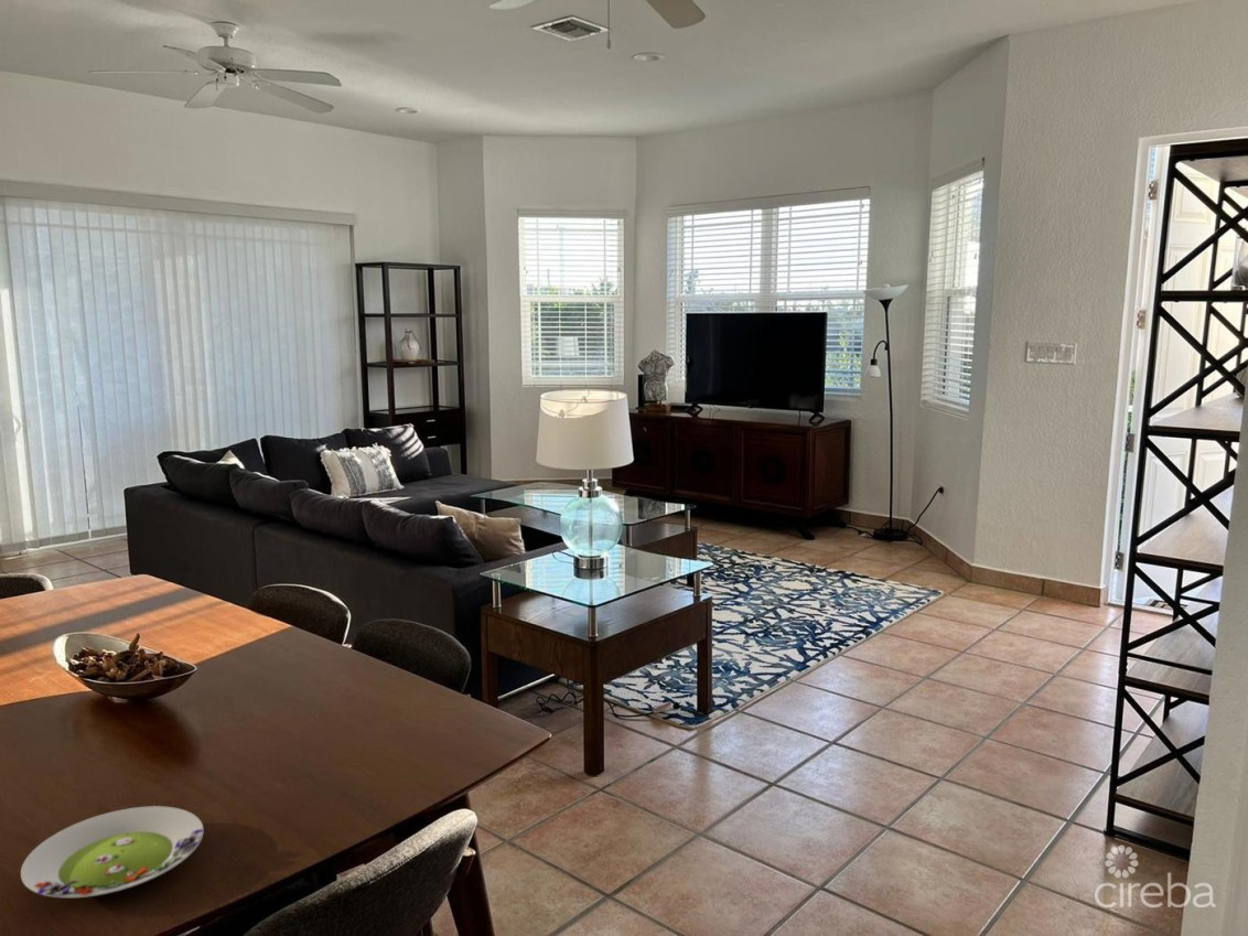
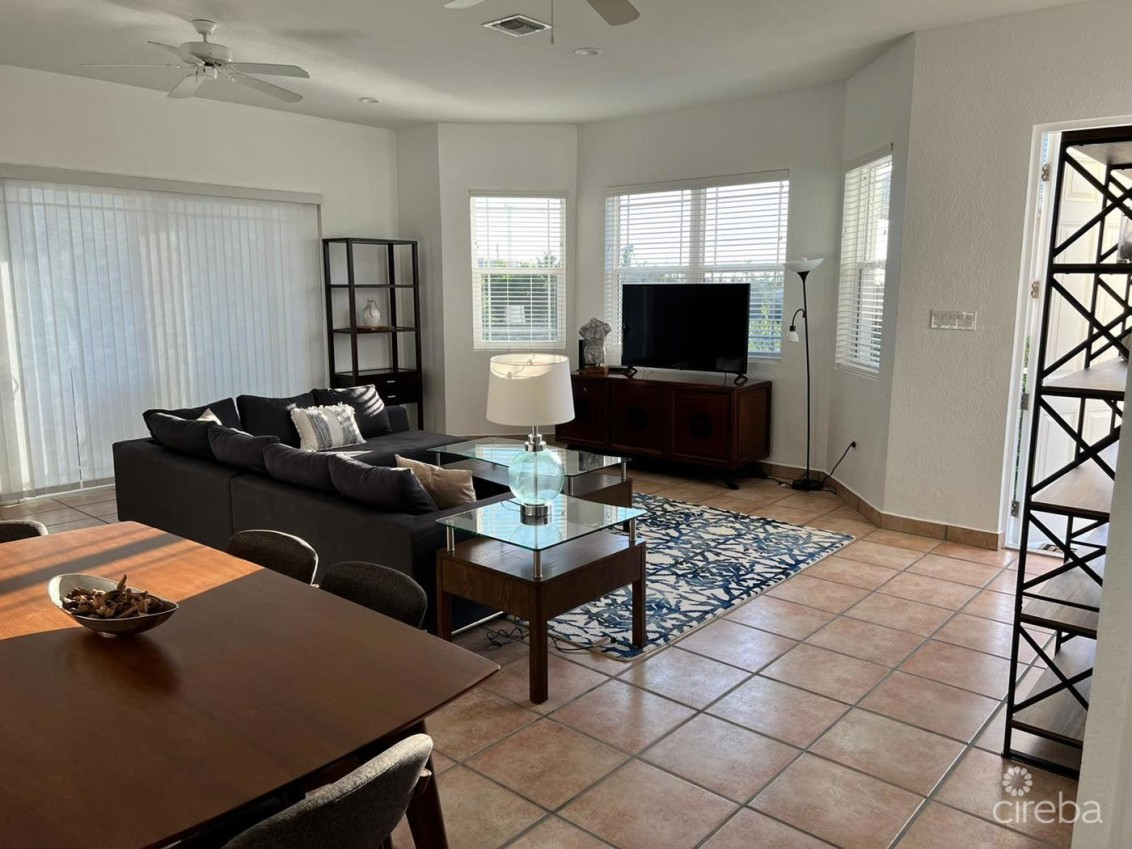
- salad plate [20,805,205,899]
